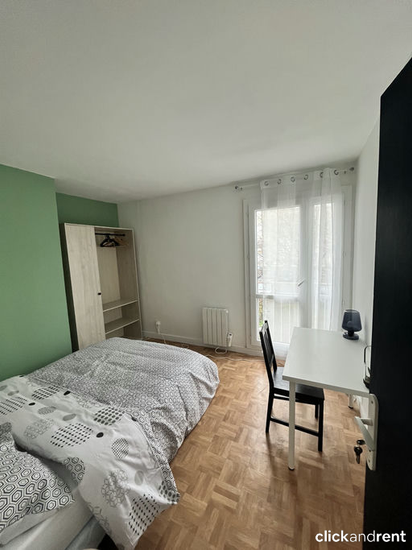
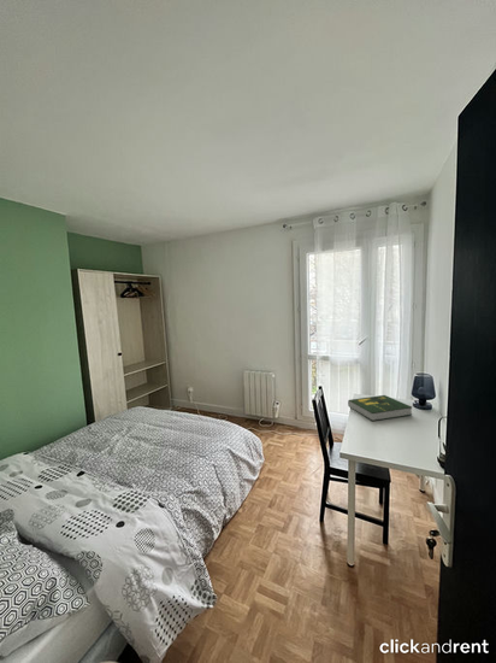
+ book [347,394,413,422]
